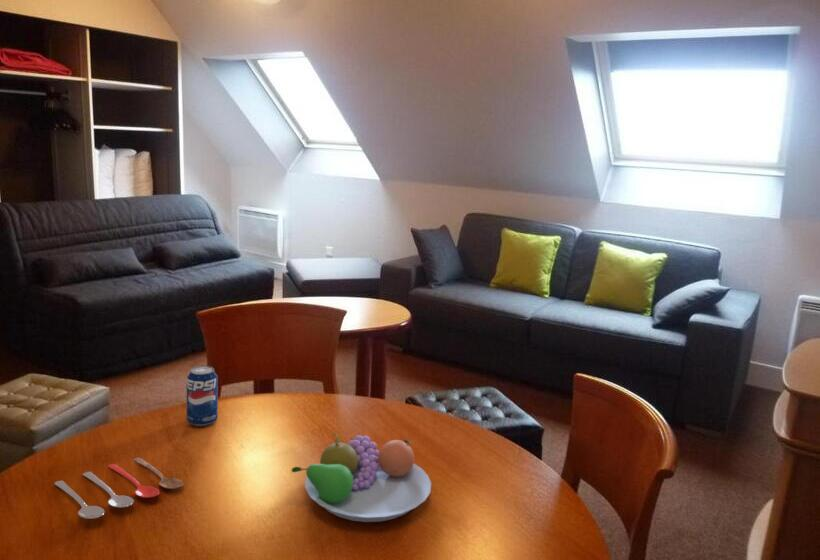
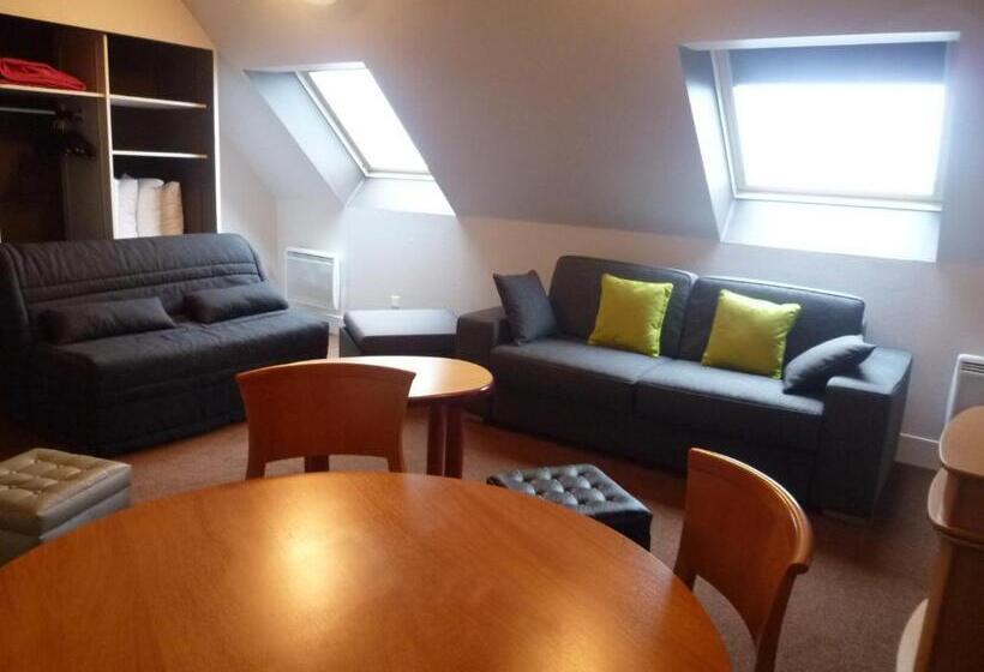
- fruit bowl [291,432,432,523]
- cooking utensil [54,457,185,520]
- beverage can [186,365,219,427]
